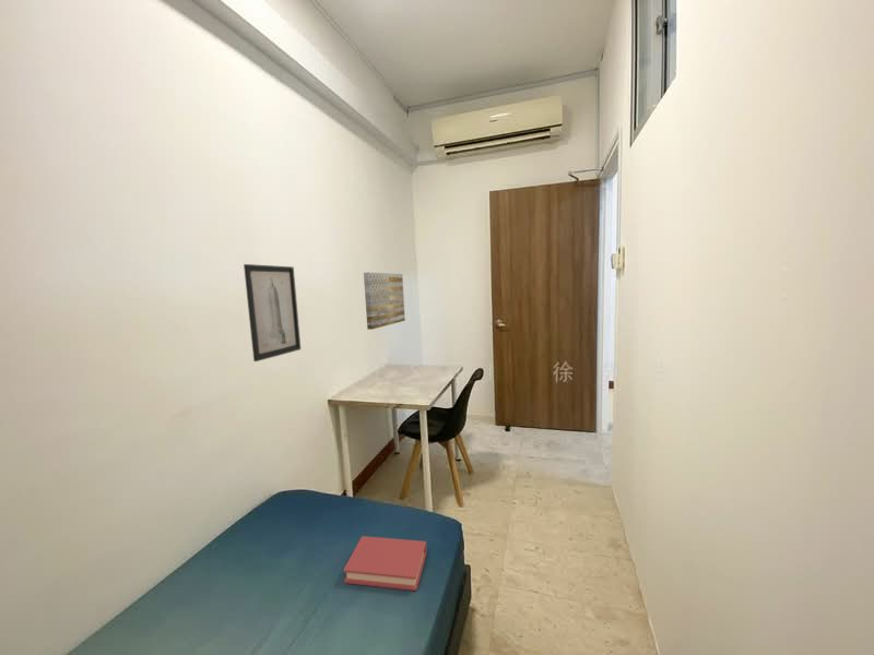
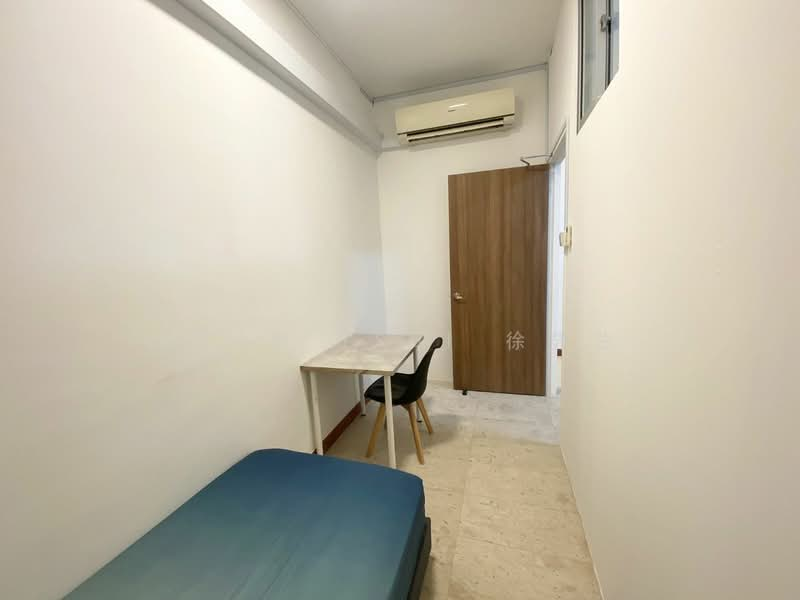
- wall art [363,272,406,331]
- book [342,535,428,592]
- wall art [243,263,302,362]
